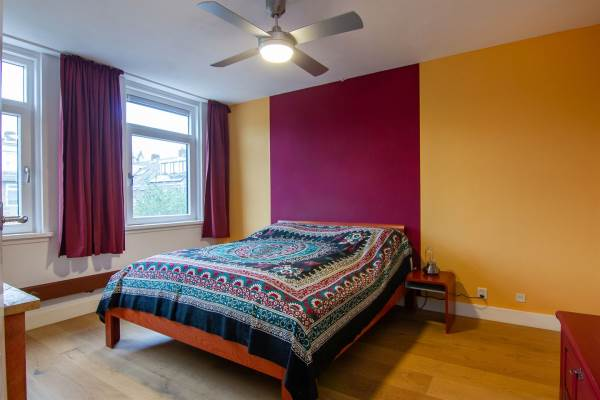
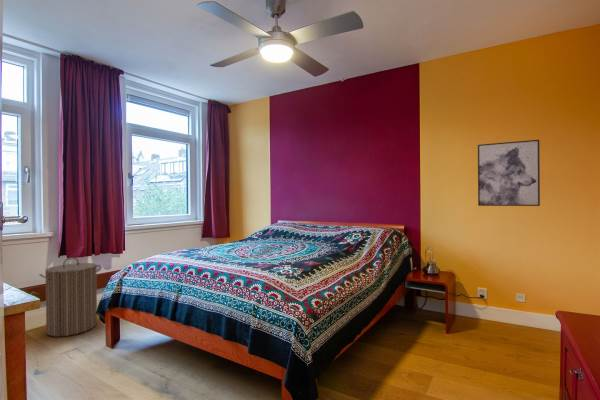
+ laundry hamper [38,256,102,337]
+ wall art [477,139,541,207]
